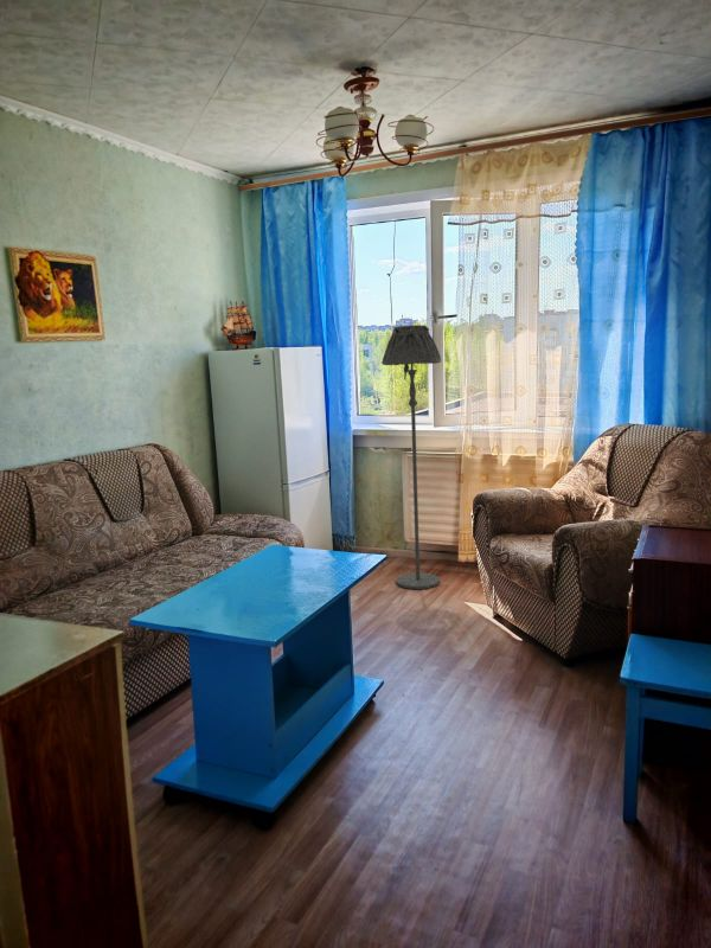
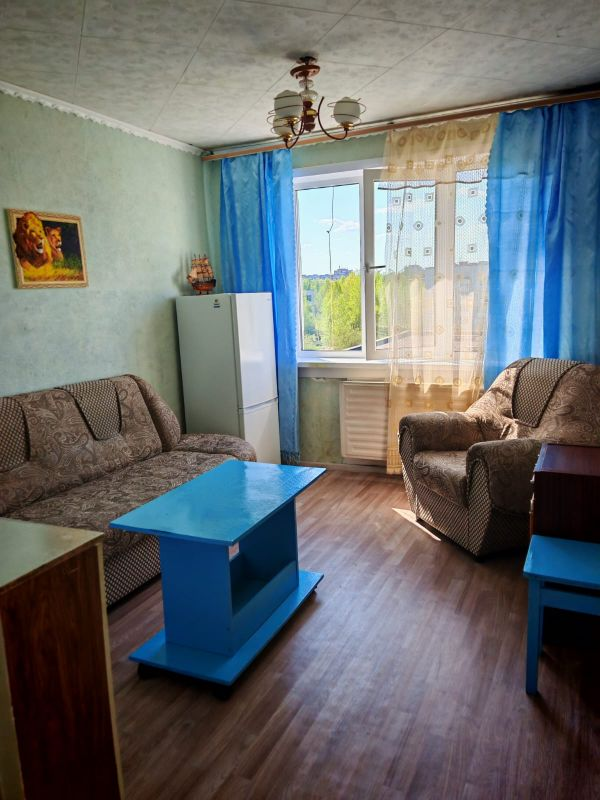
- floor lamp [380,324,442,590]
